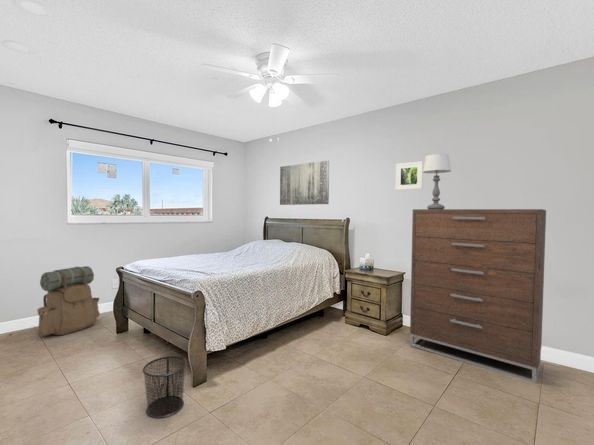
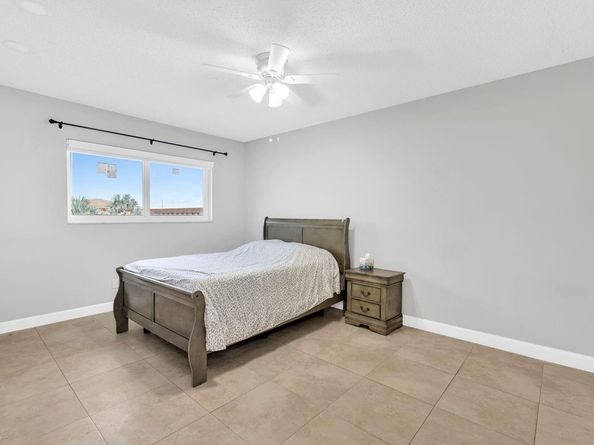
- table lamp [423,153,452,209]
- wall art [279,160,330,206]
- dresser [409,208,547,384]
- backpack [36,265,101,337]
- waste bin [142,355,188,419]
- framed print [395,160,424,191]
